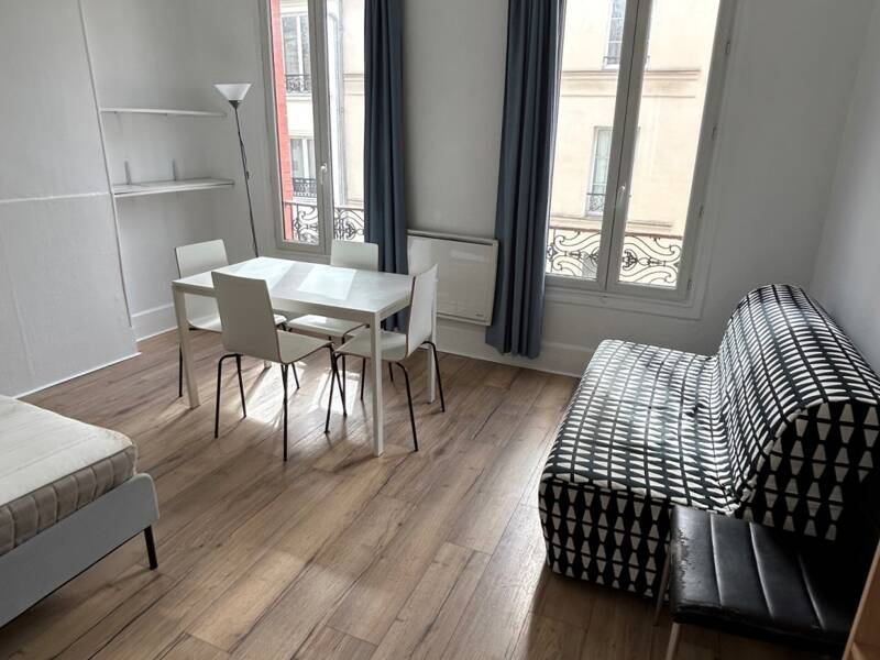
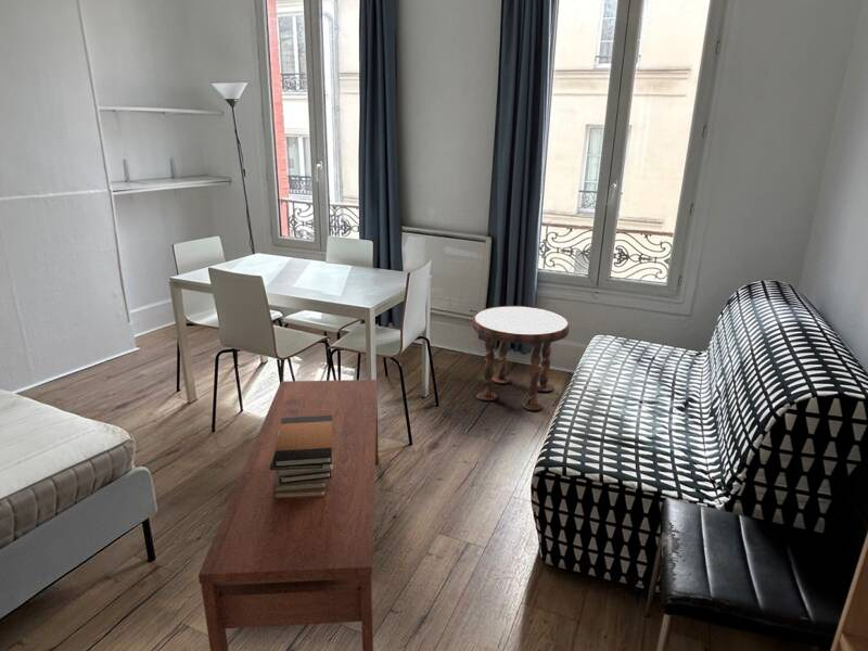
+ coffee table [197,379,380,651]
+ book stack [270,416,333,499]
+ side table [472,305,571,412]
